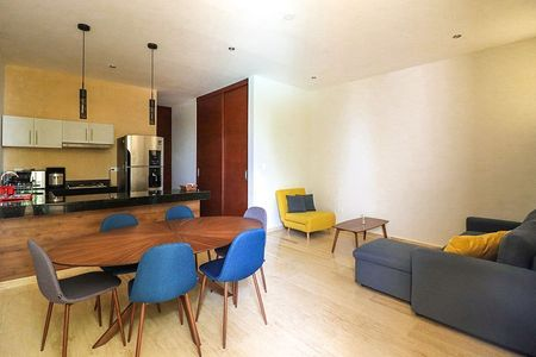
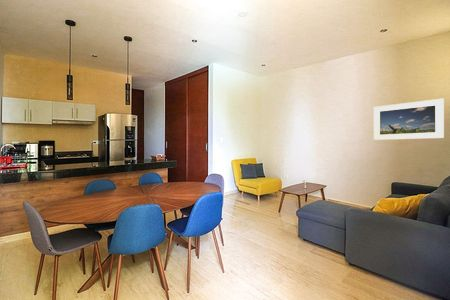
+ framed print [373,98,445,141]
